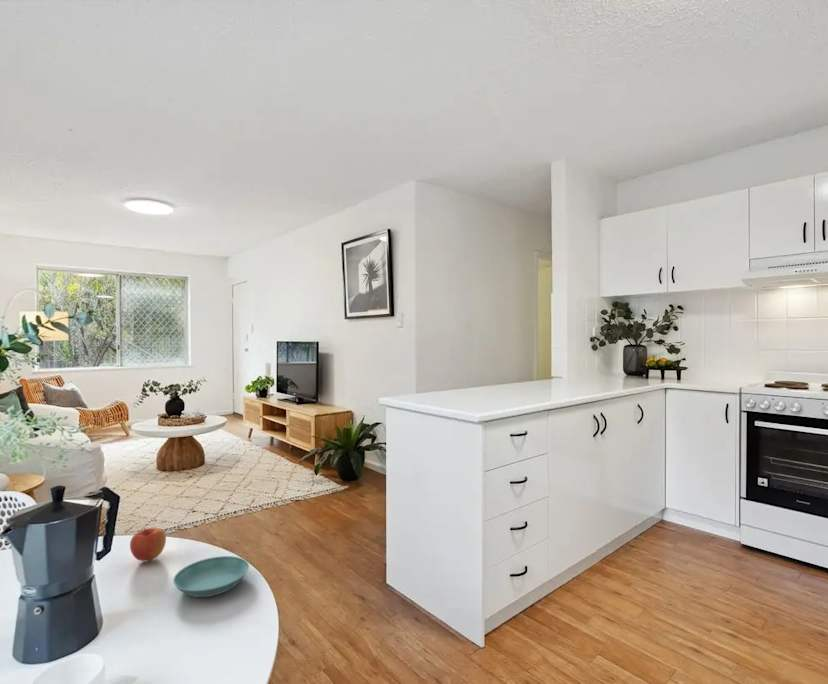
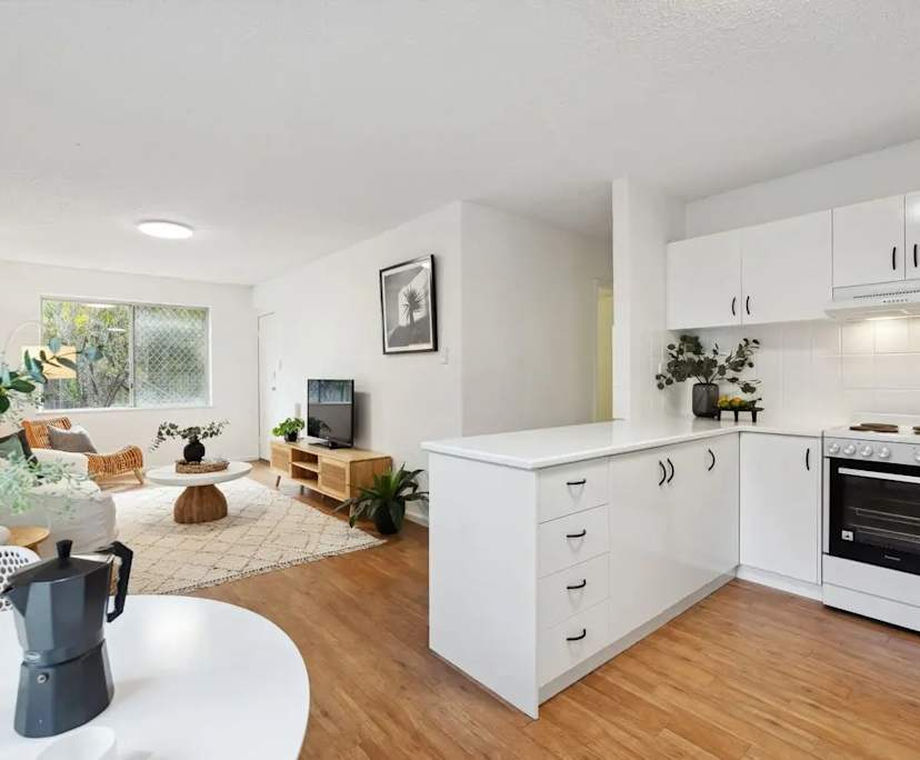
- apple [129,527,167,563]
- saucer [172,555,250,598]
